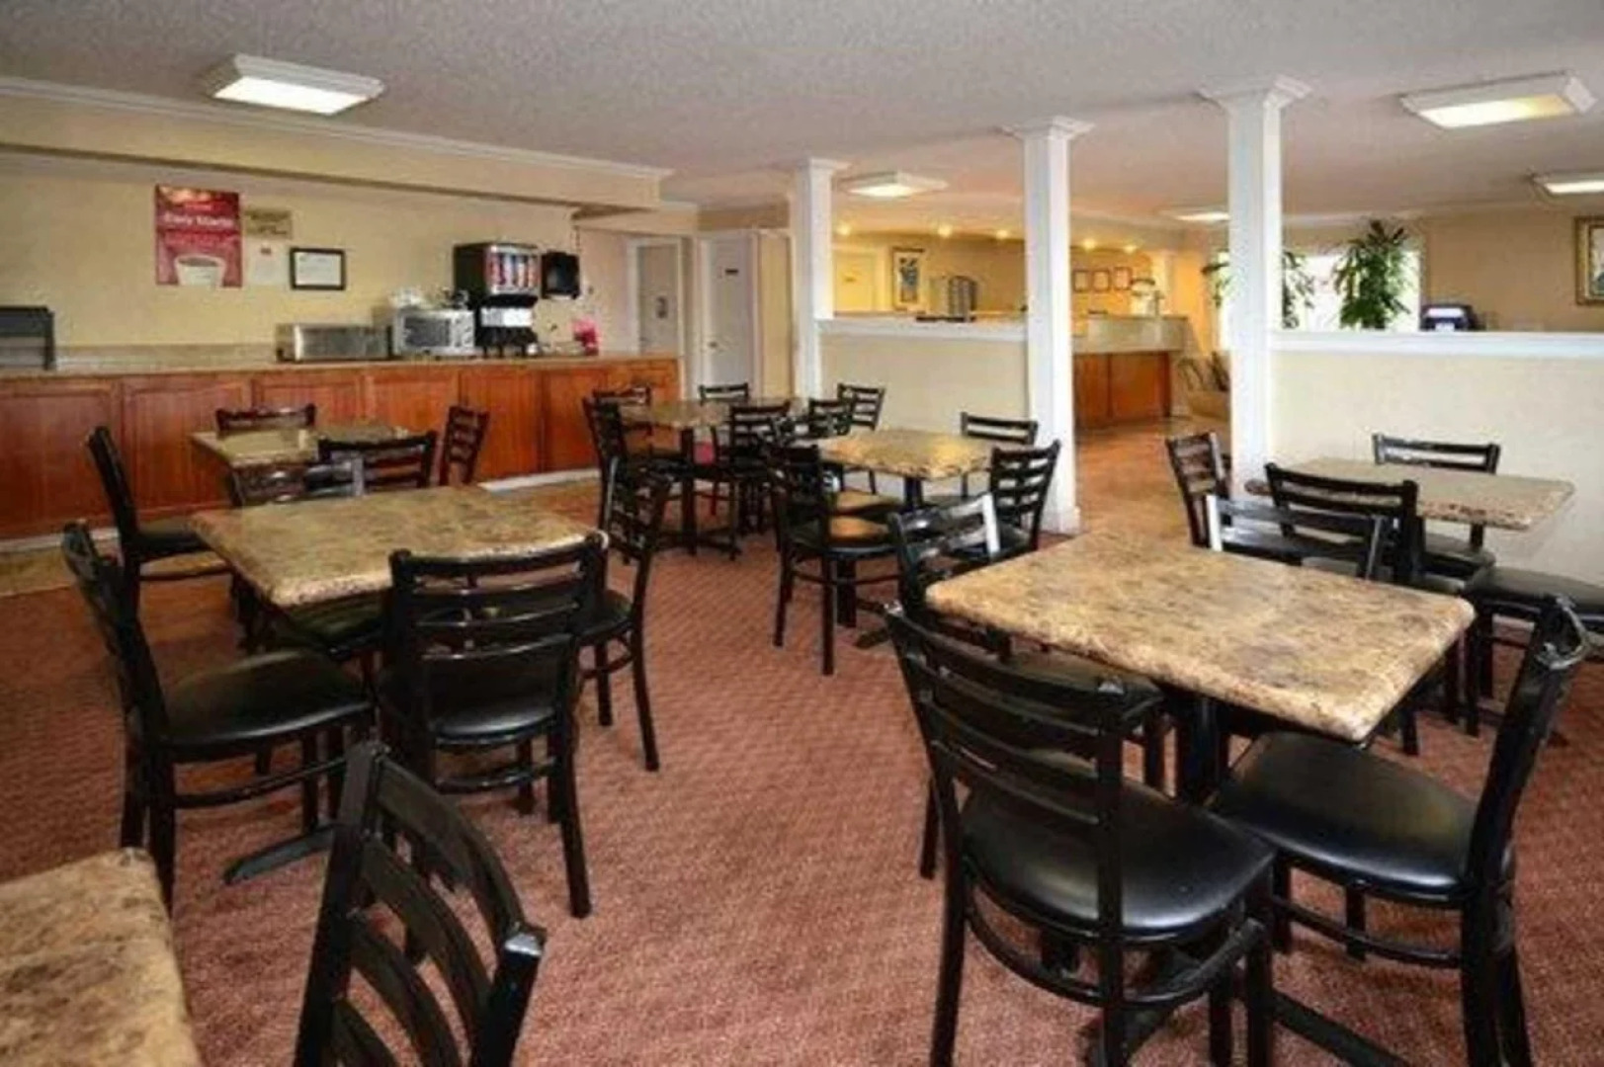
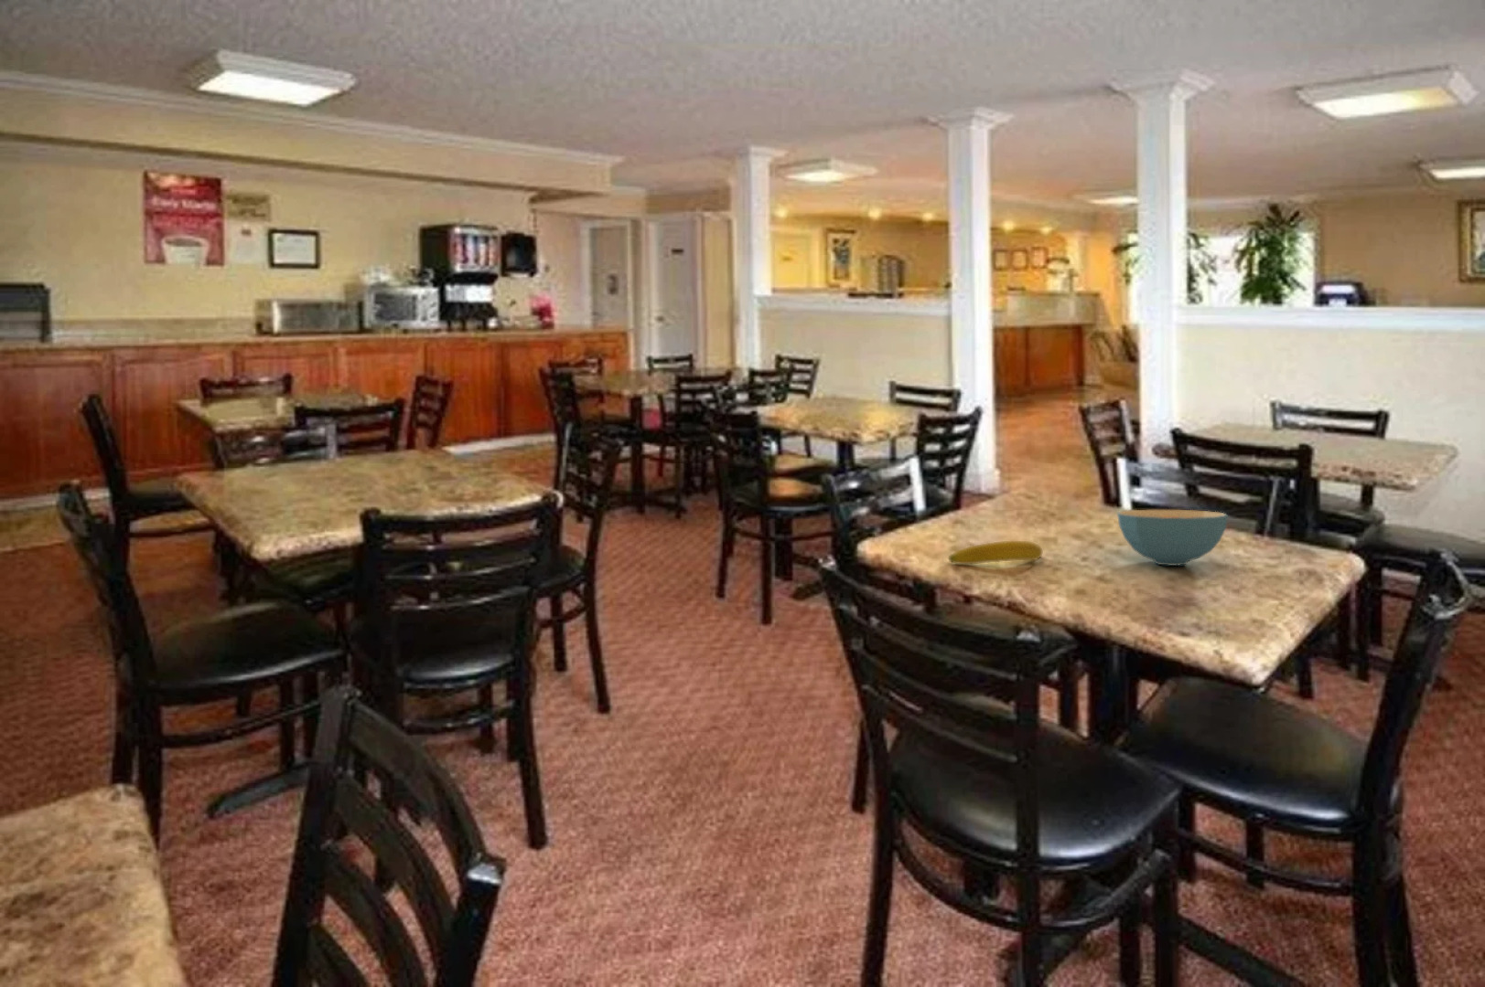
+ fruit [948,540,1044,565]
+ cereal bowl [1117,509,1229,566]
